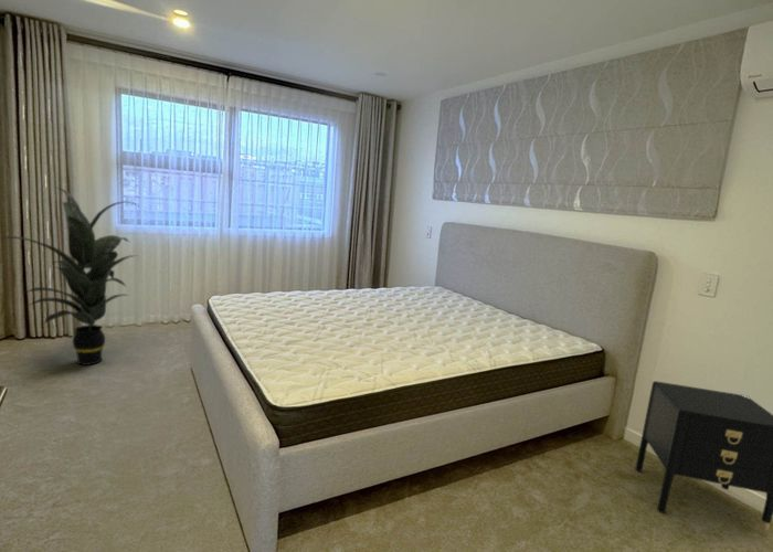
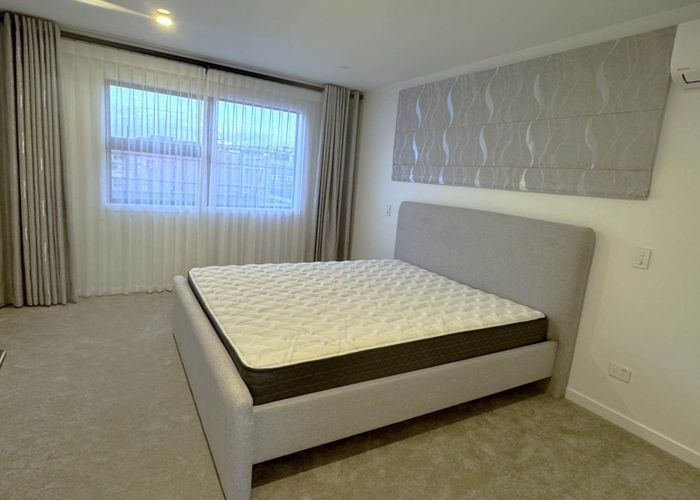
- indoor plant [0,185,139,367]
- nightstand [634,380,773,537]
